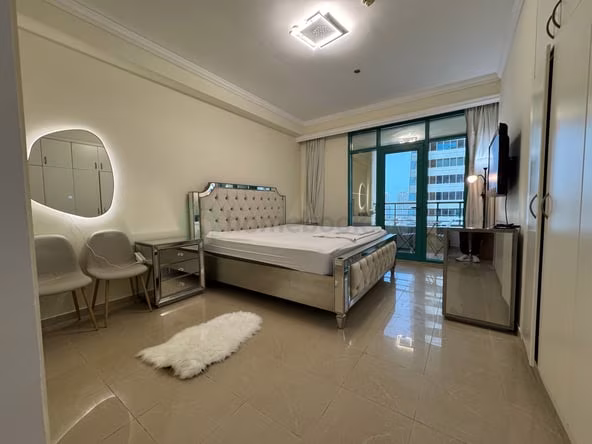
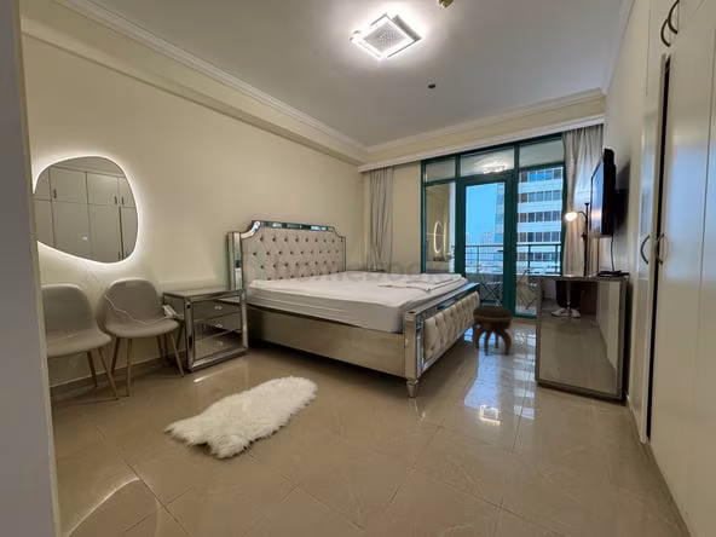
+ footstool [472,305,514,357]
